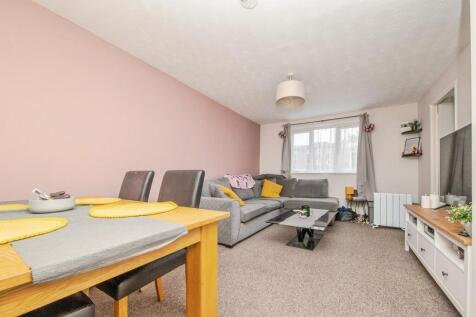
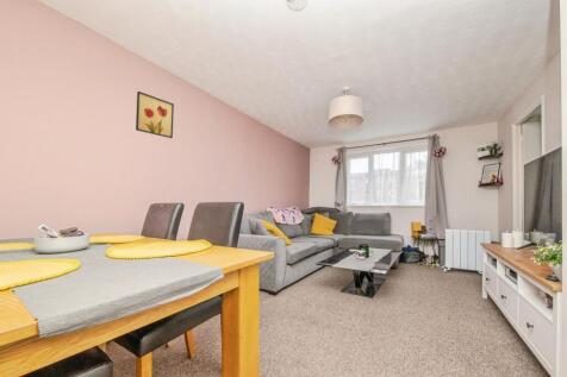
+ wall art [135,90,175,139]
